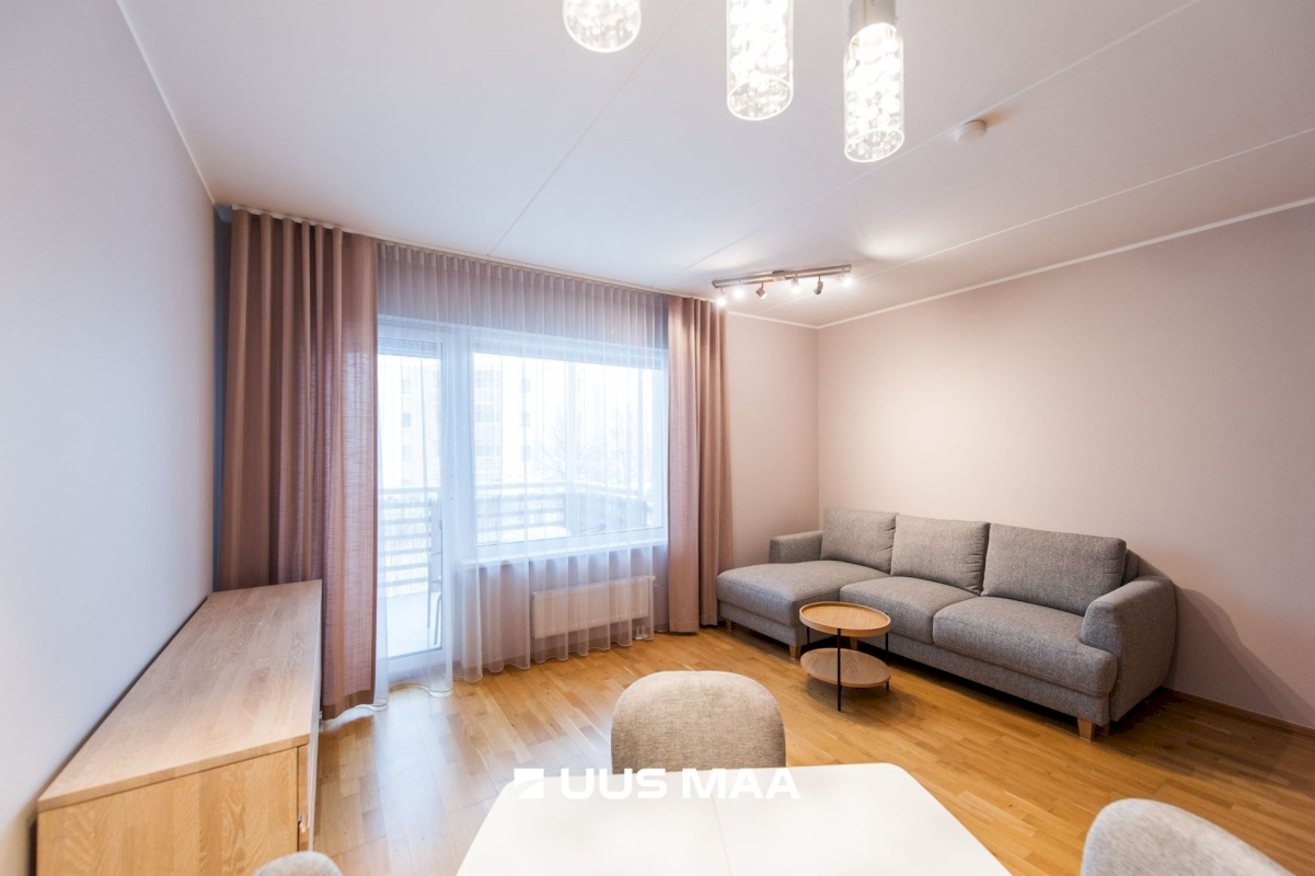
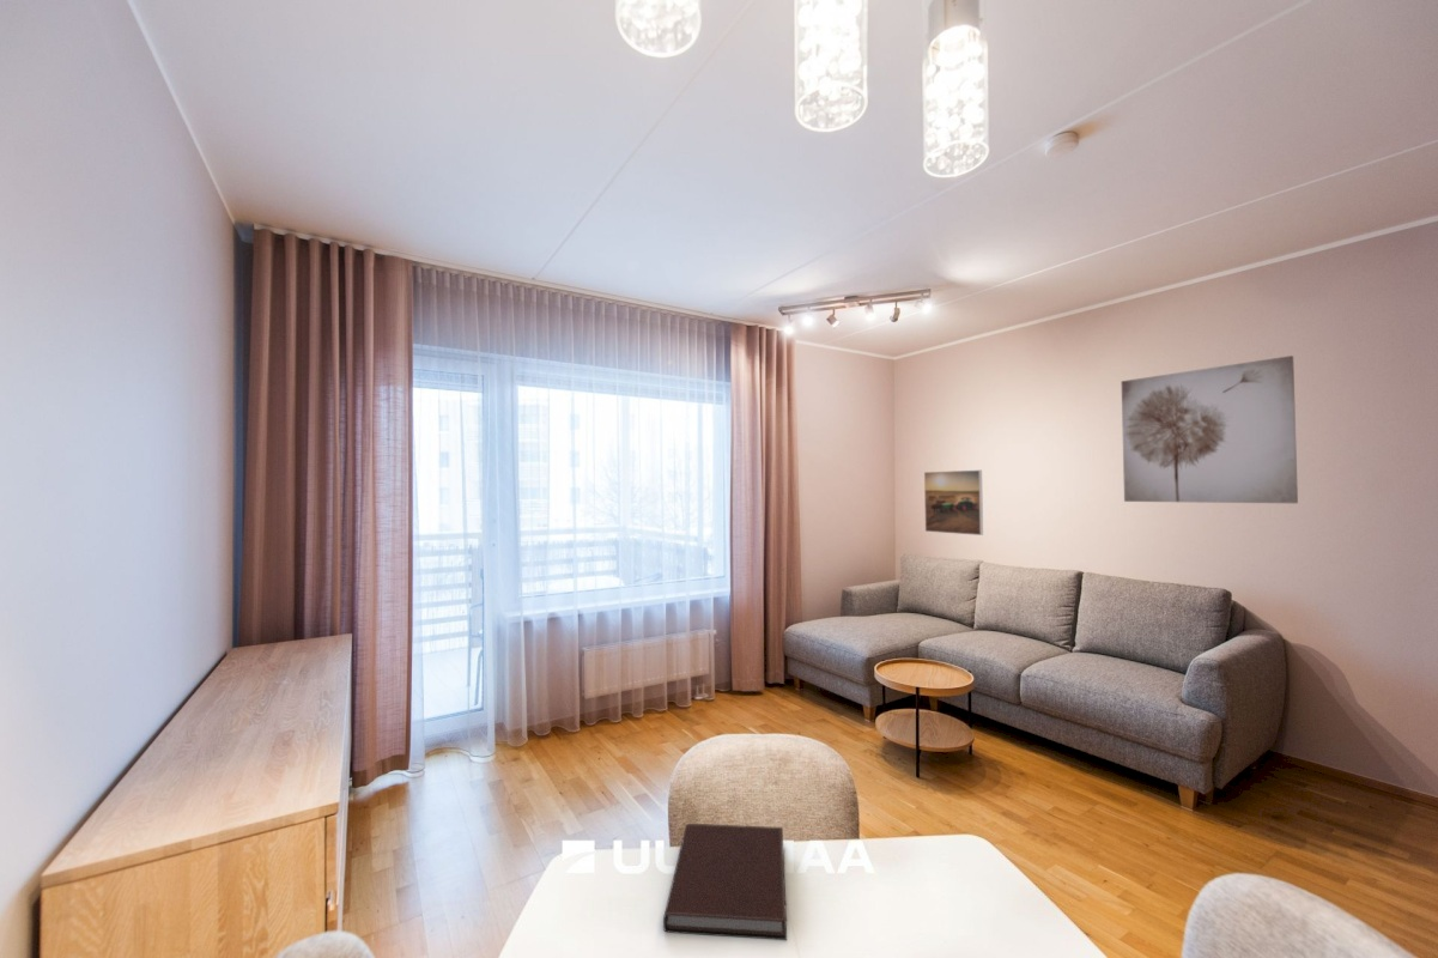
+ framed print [923,469,984,536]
+ wall art [1121,354,1299,504]
+ notebook [662,823,788,941]
